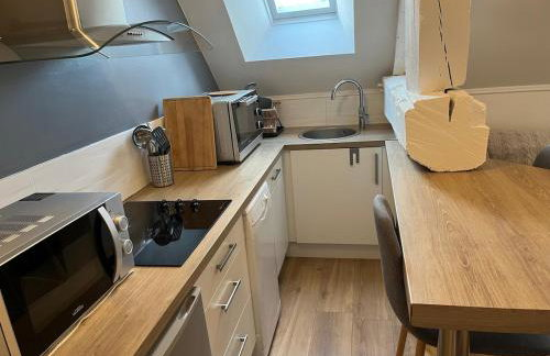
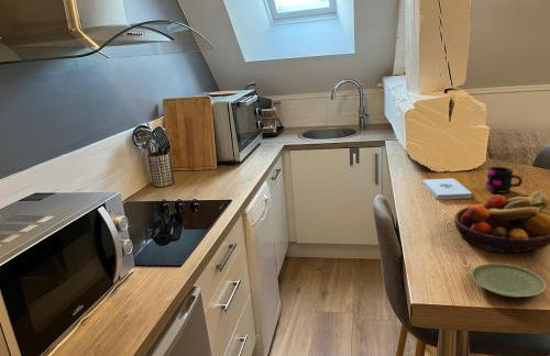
+ notepad [422,177,473,200]
+ fruit bowl [453,189,550,254]
+ mug [485,166,524,193]
+ plate [470,263,547,299]
